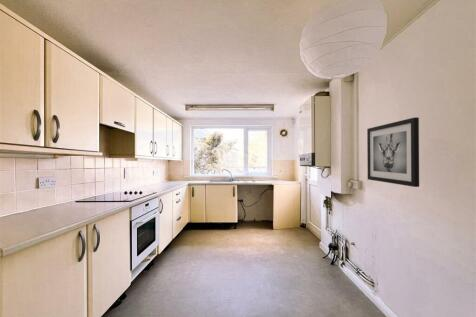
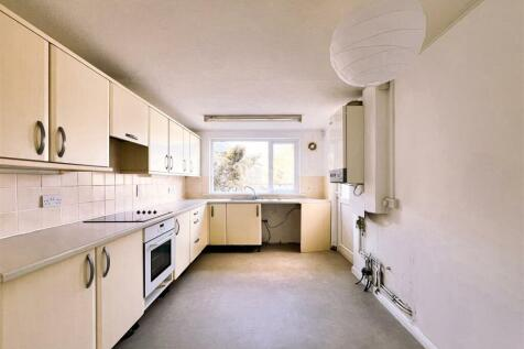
- wall art [366,116,420,188]
